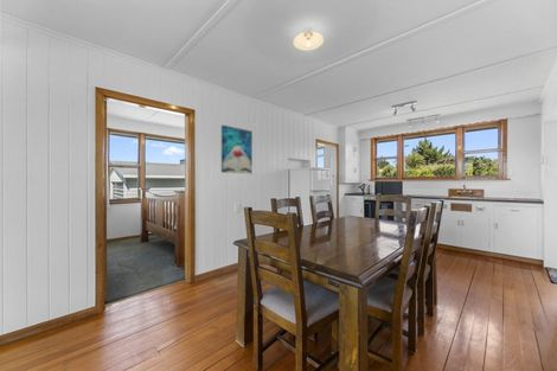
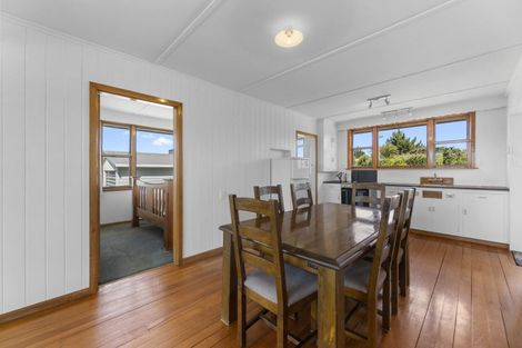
- wall art [220,124,254,175]
